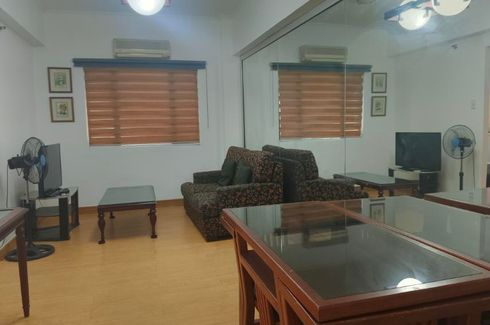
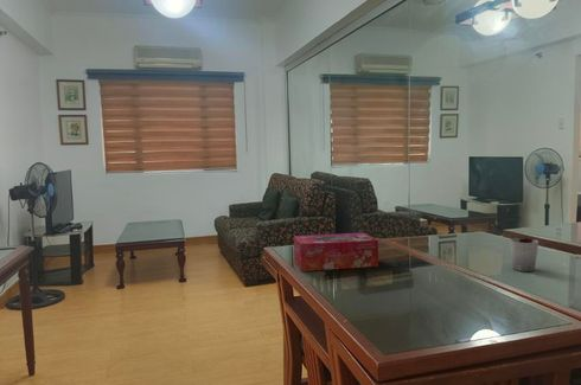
+ tissue box [293,231,379,272]
+ cup [509,237,540,272]
